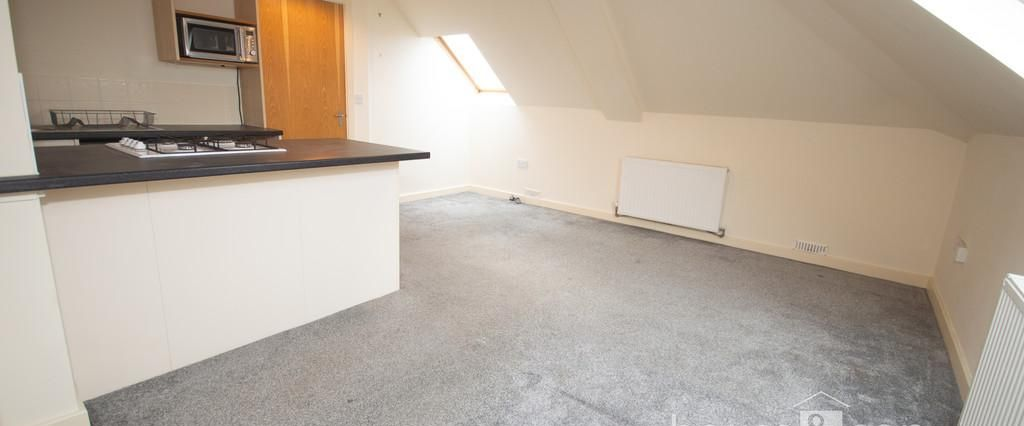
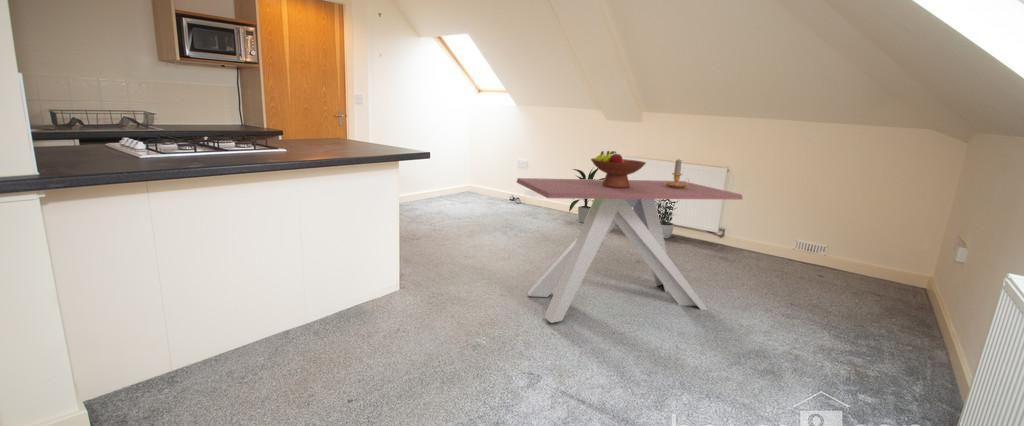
+ fruit bowl [590,150,647,188]
+ potted plant [655,199,679,239]
+ candlestick [665,159,690,188]
+ dining table [515,177,744,324]
+ indoor plant [568,167,605,224]
